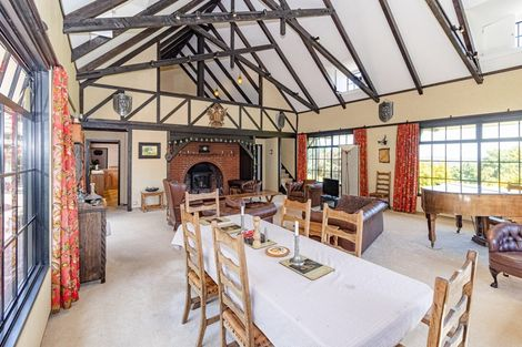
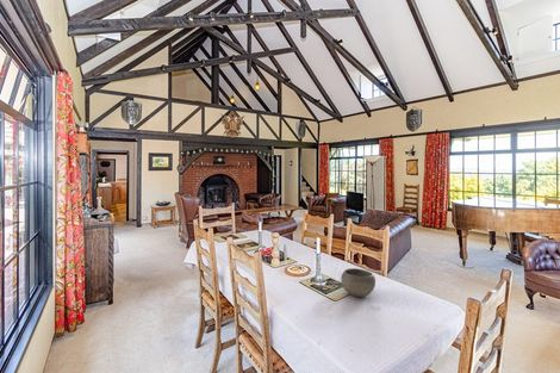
+ bowl [340,267,377,298]
